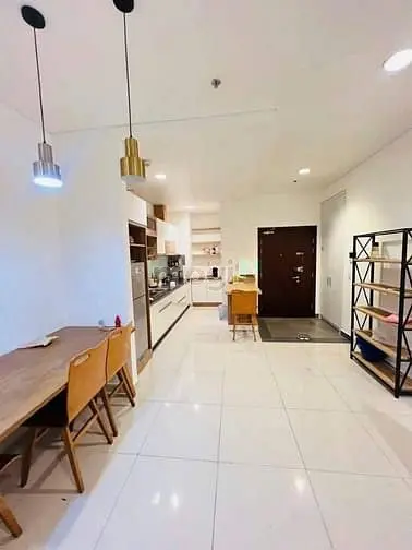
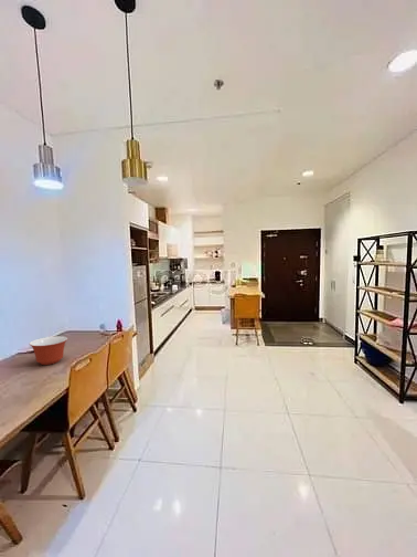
+ mixing bowl [29,335,68,366]
